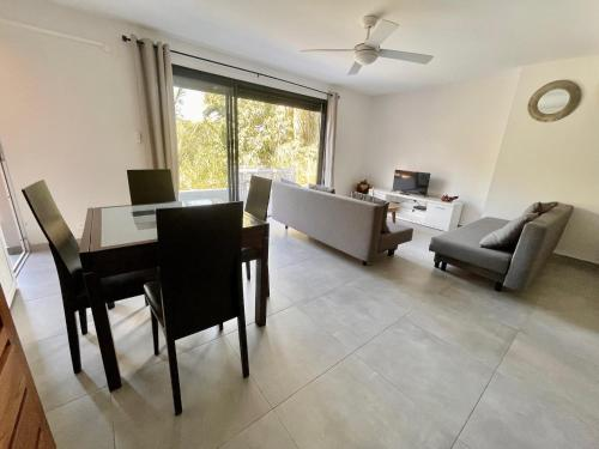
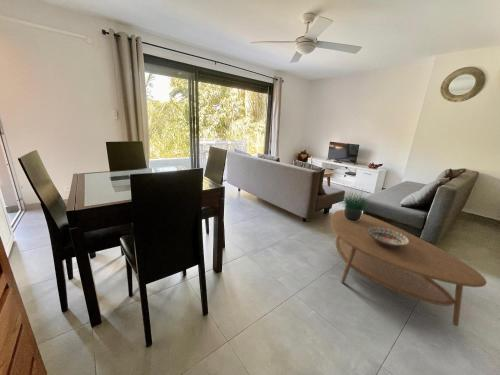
+ coffee table [330,209,488,327]
+ potted plant [337,183,372,221]
+ decorative bowl [367,227,409,248]
